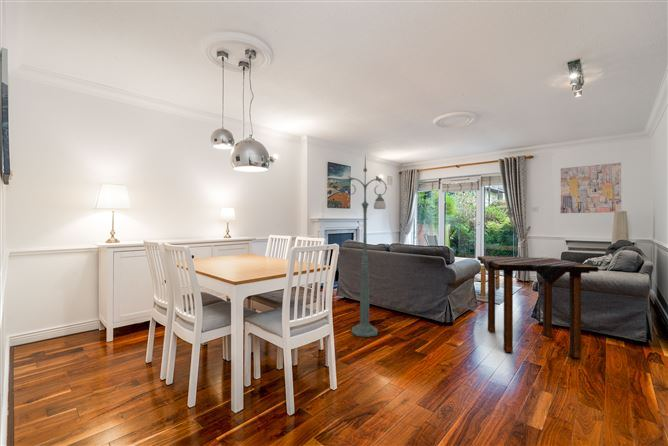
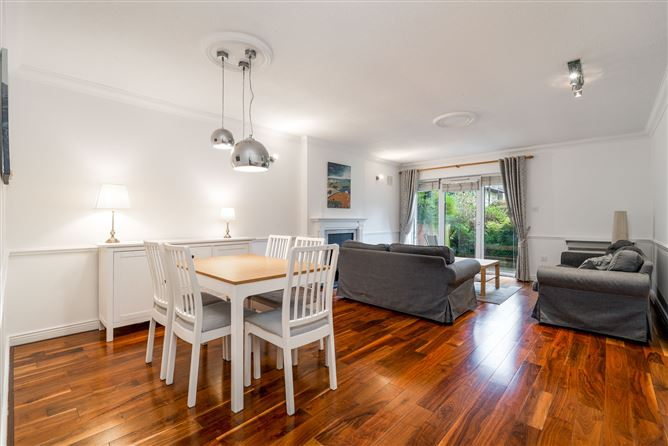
- wall art [560,162,622,214]
- floor lamp [342,155,388,338]
- side table [477,255,599,359]
